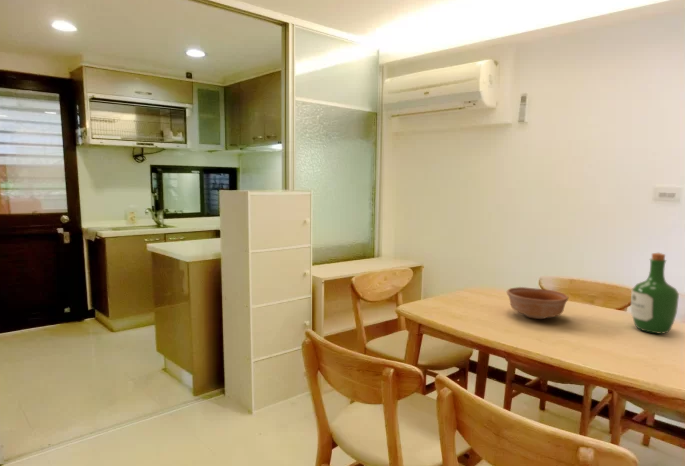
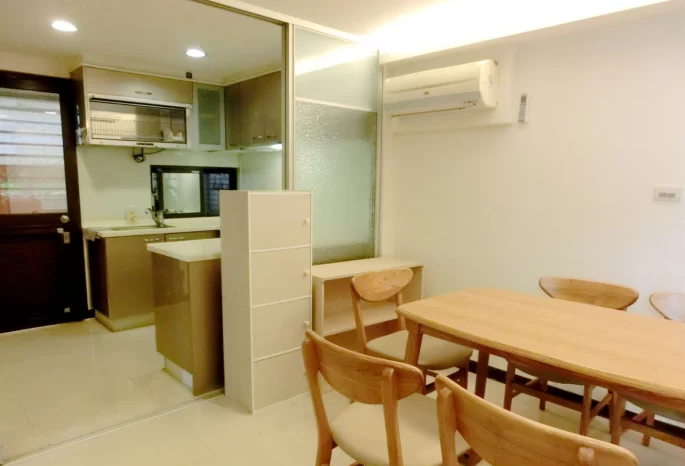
- bowl [506,286,569,320]
- wine bottle [630,252,680,335]
